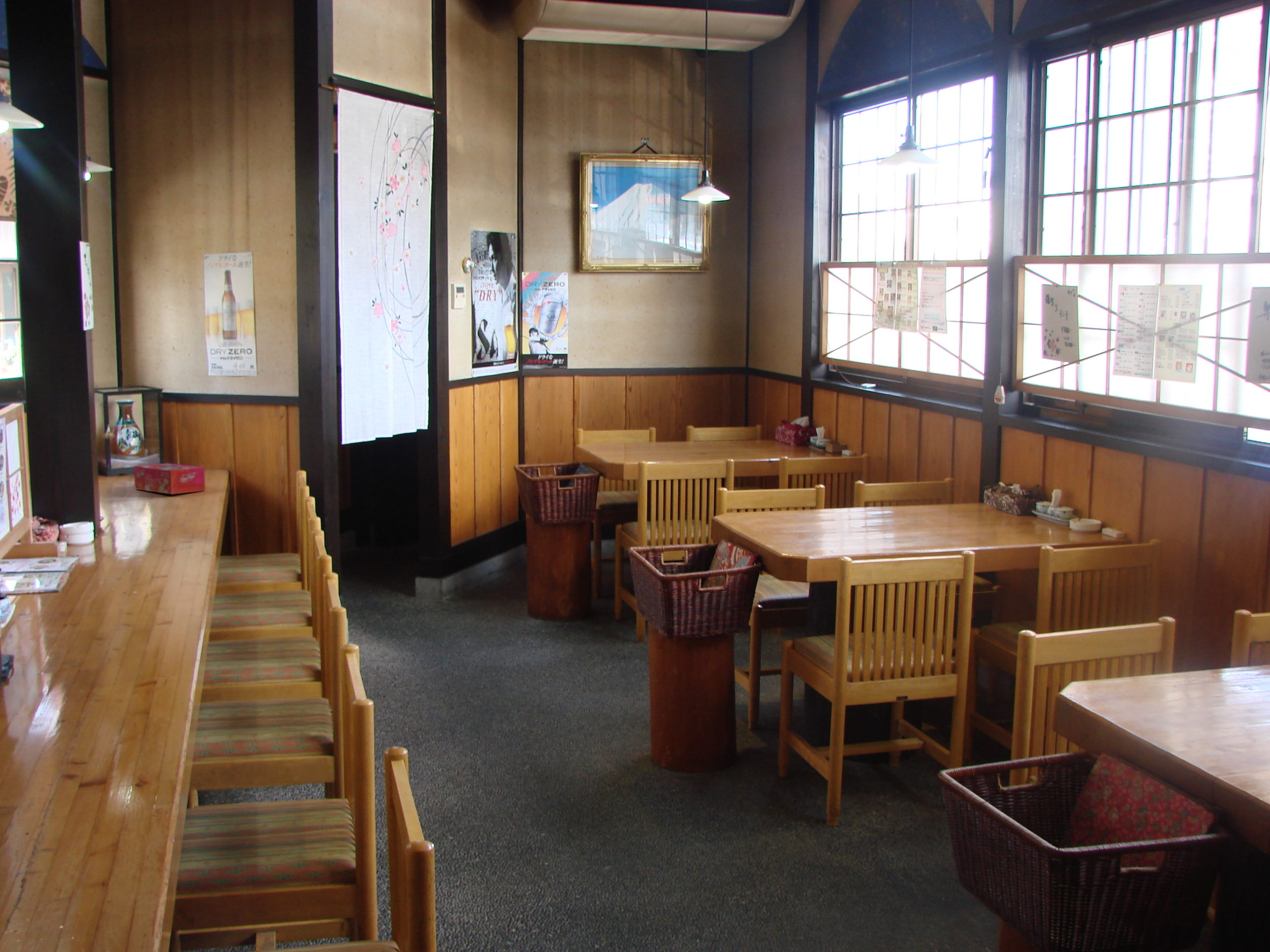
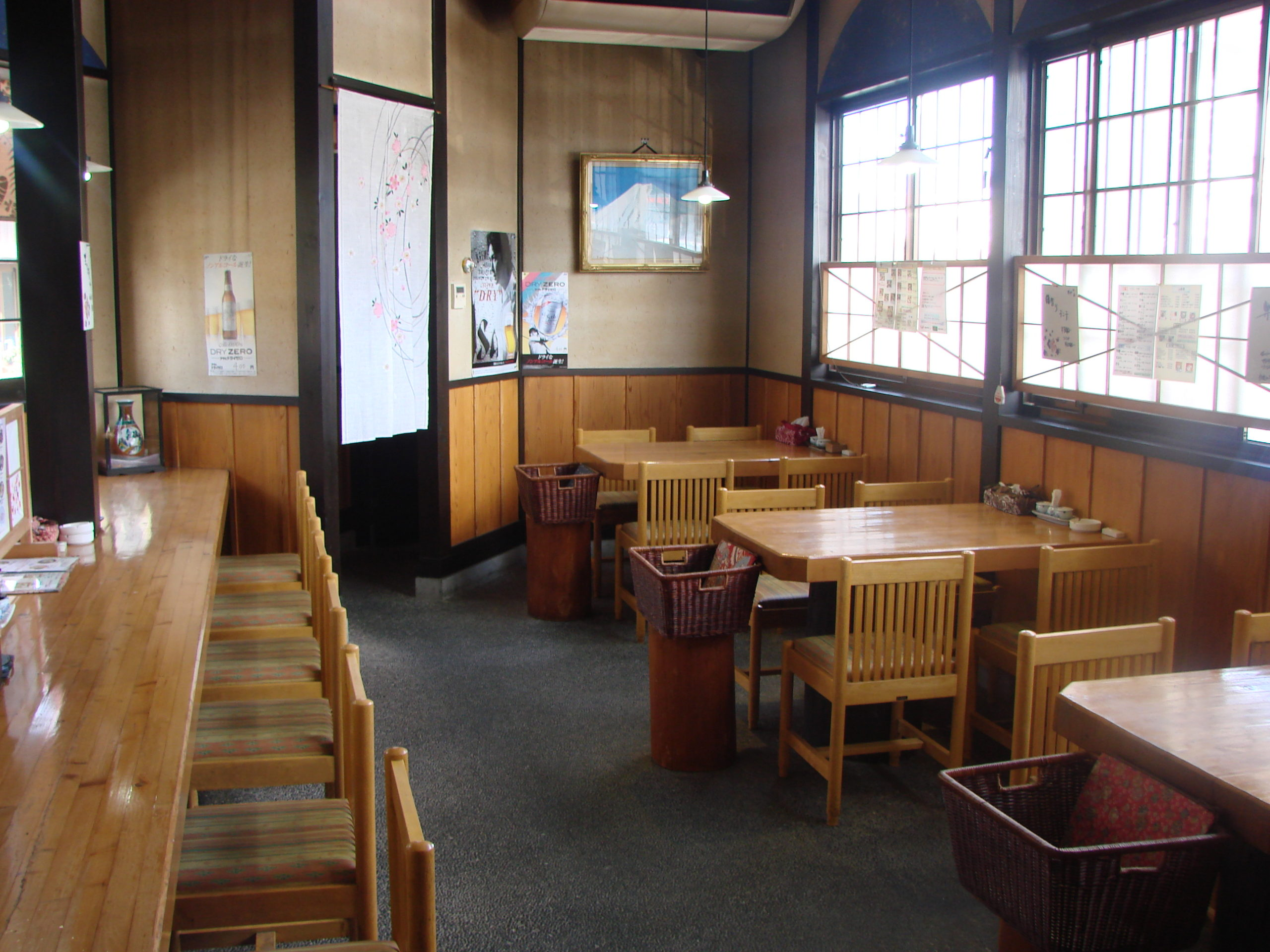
- tissue box [133,463,206,495]
